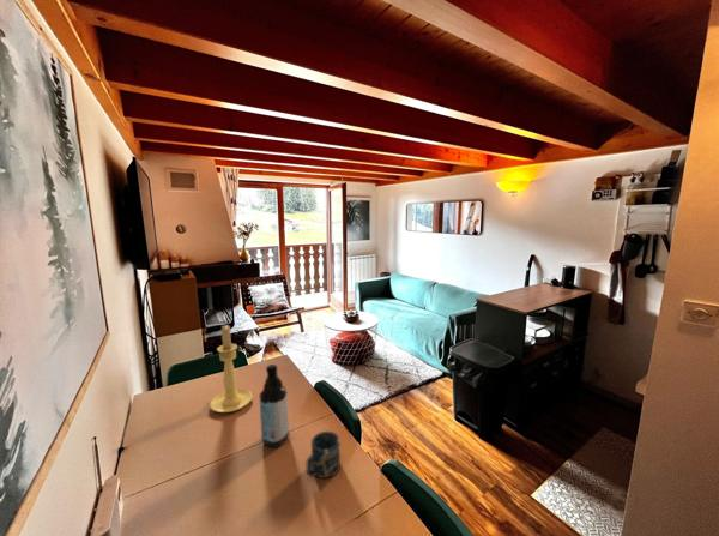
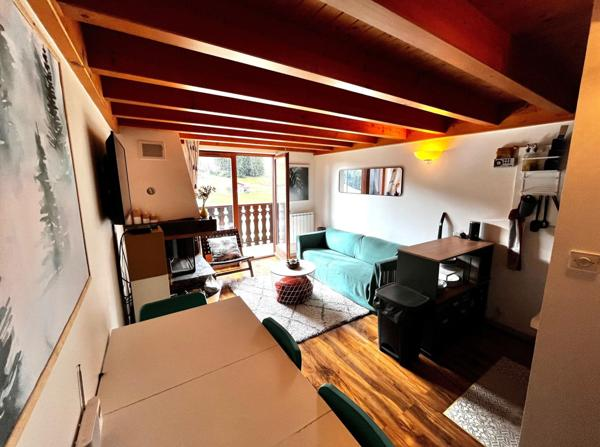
- candle holder [209,324,254,414]
- water bottle [259,363,291,448]
- cup [306,430,342,480]
